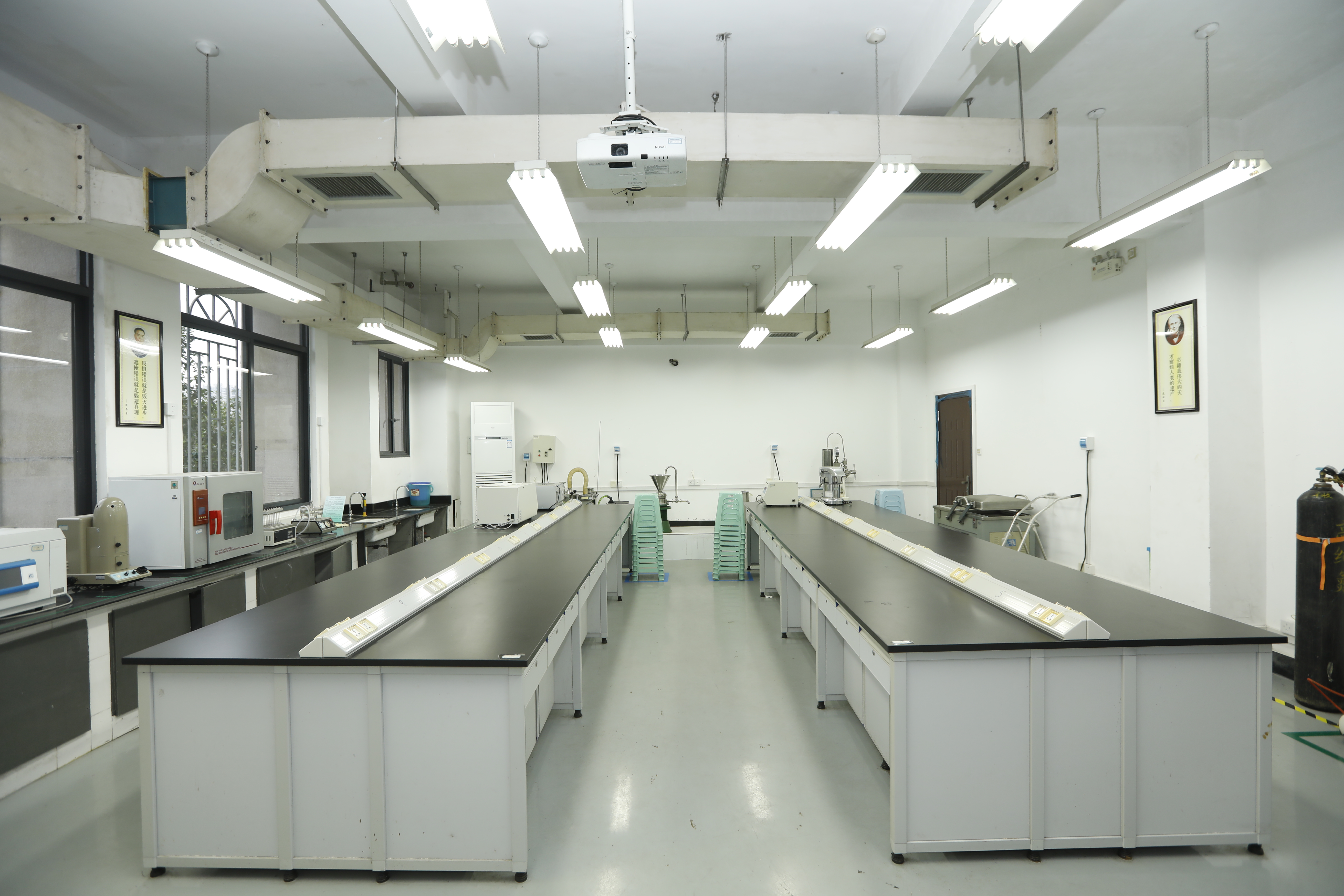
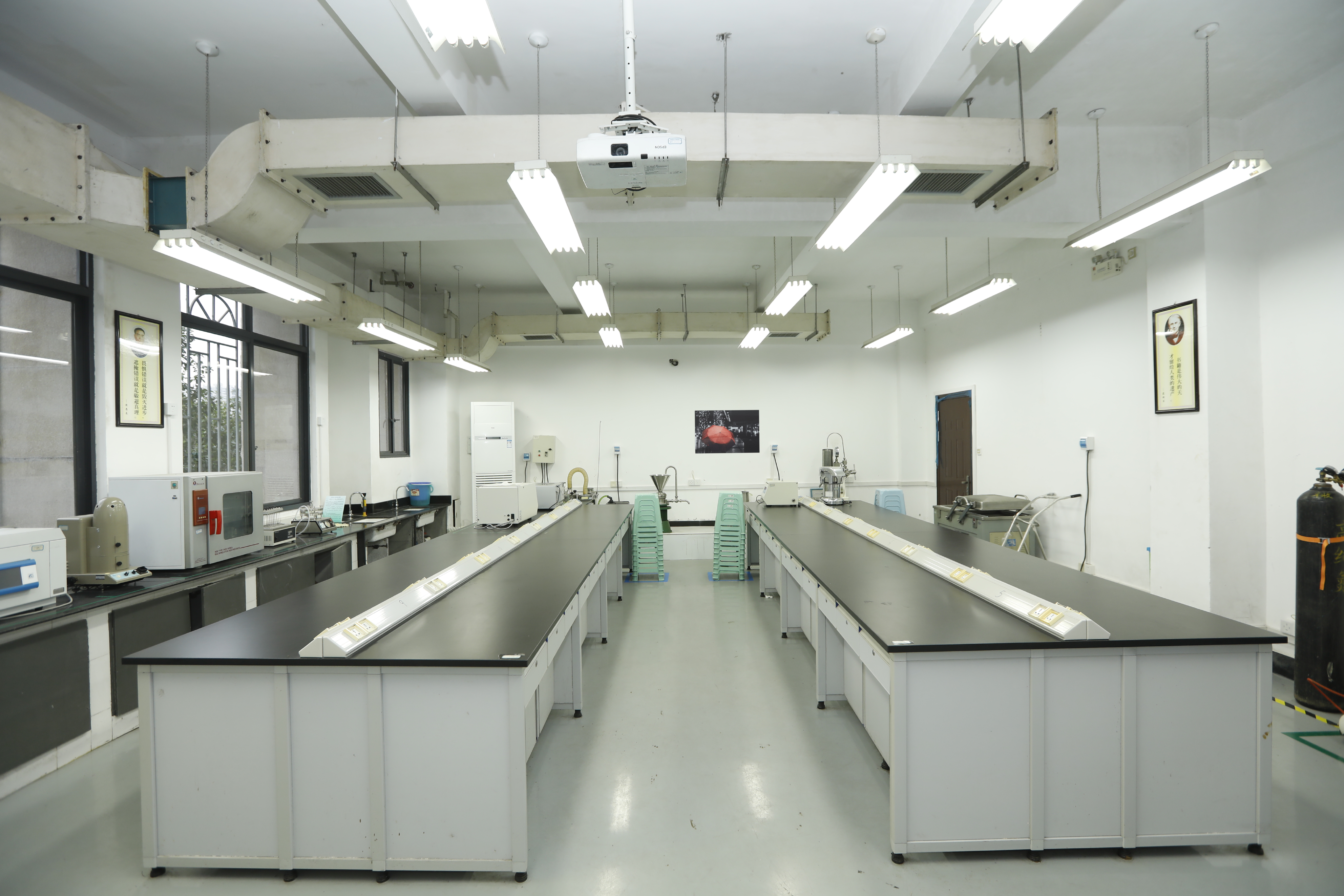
+ wall art [694,409,760,454]
